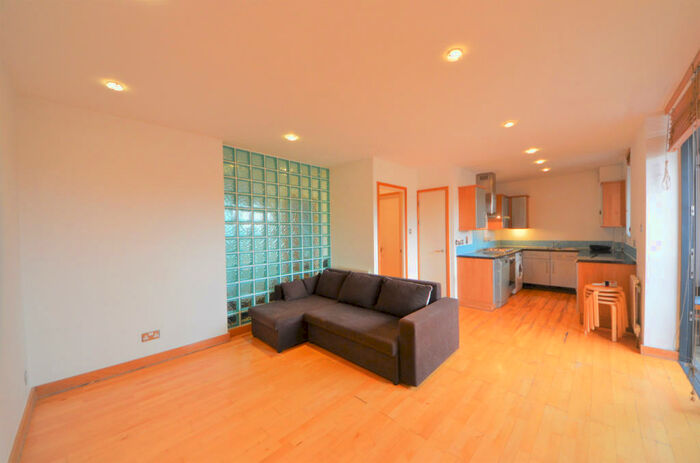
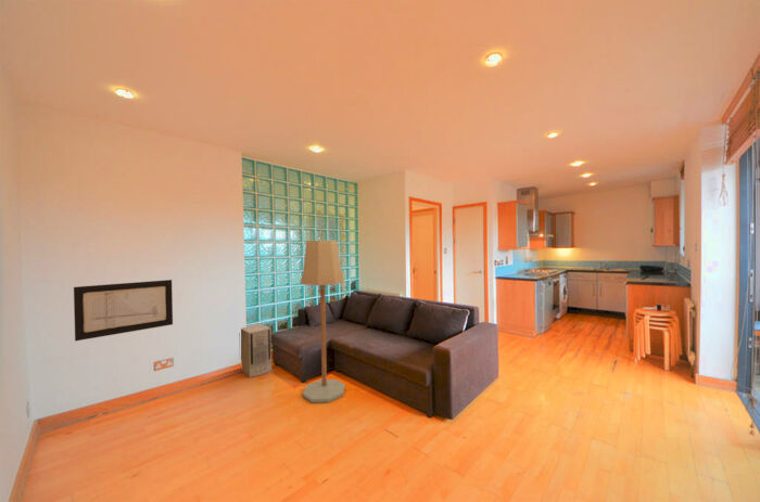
+ air purifier [240,322,273,378]
+ wall art [73,279,174,342]
+ floor lamp [300,240,346,403]
